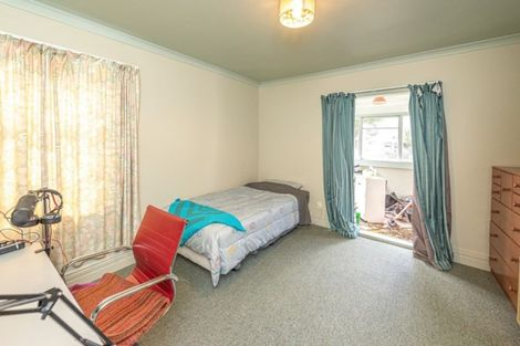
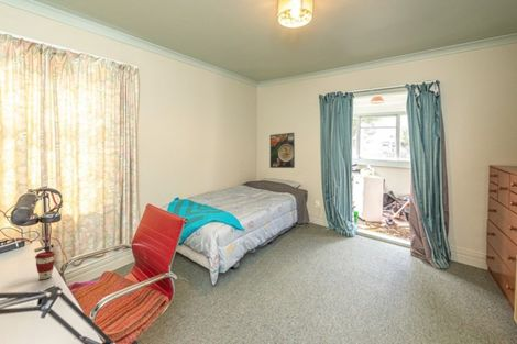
+ coffee cup [34,251,56,280]
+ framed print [270,132,296,169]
